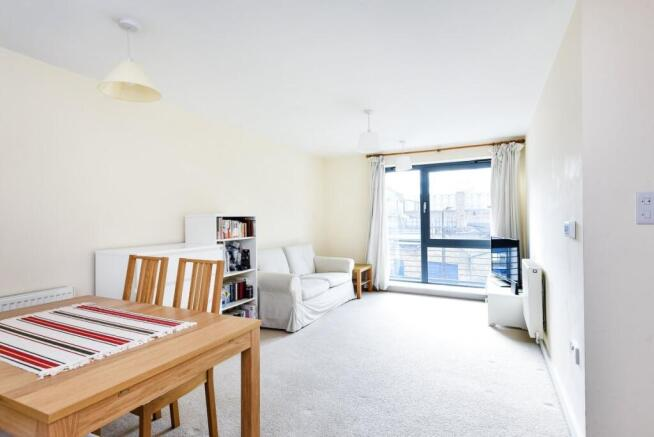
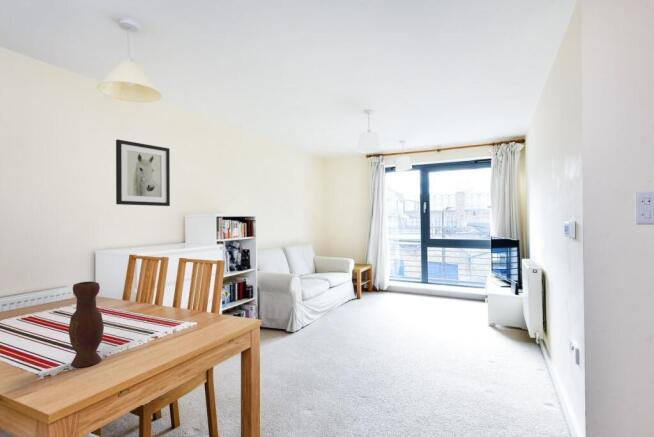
+ wall art [115,138,171,207]
+ vase [67,280,105,368]
